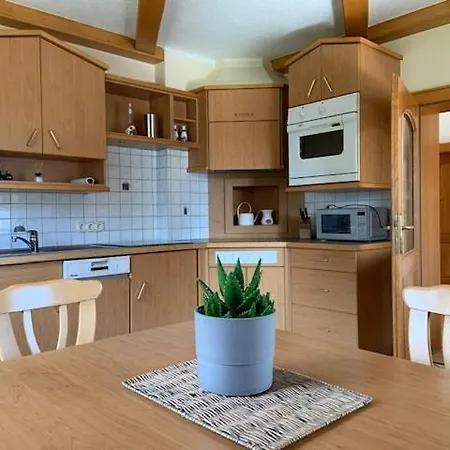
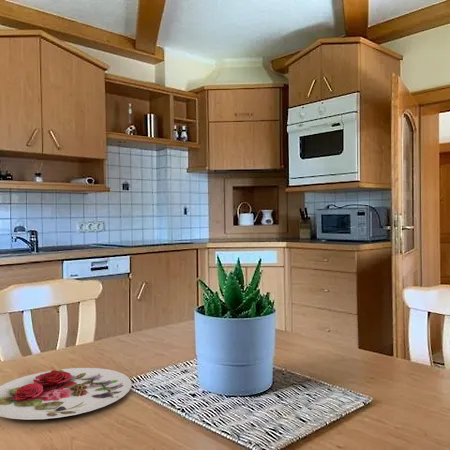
+ plate [0,367,133,421]
